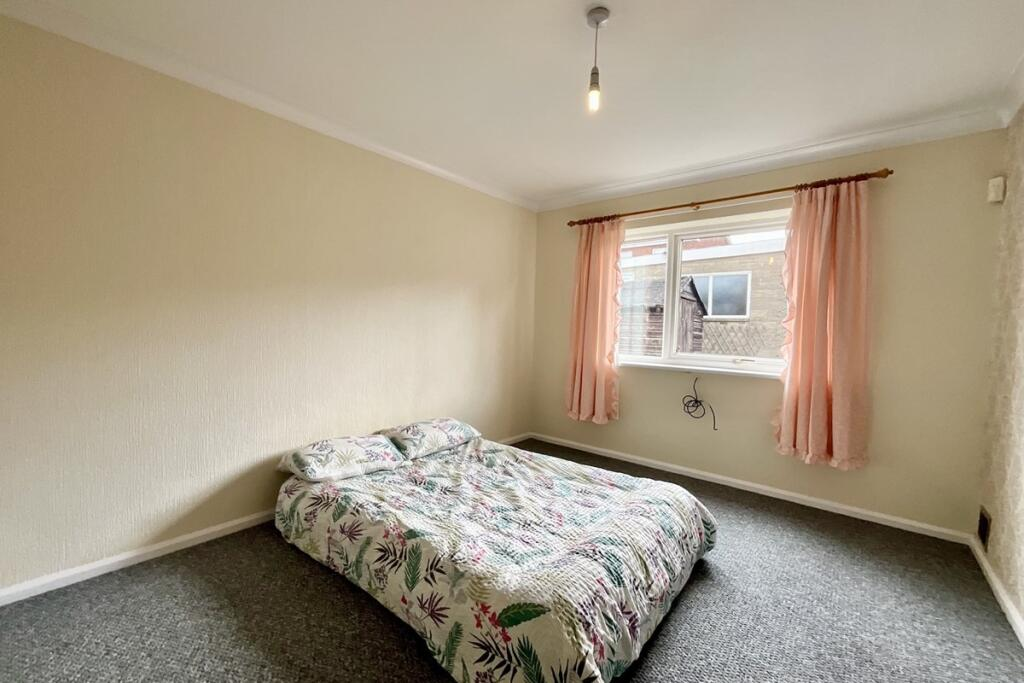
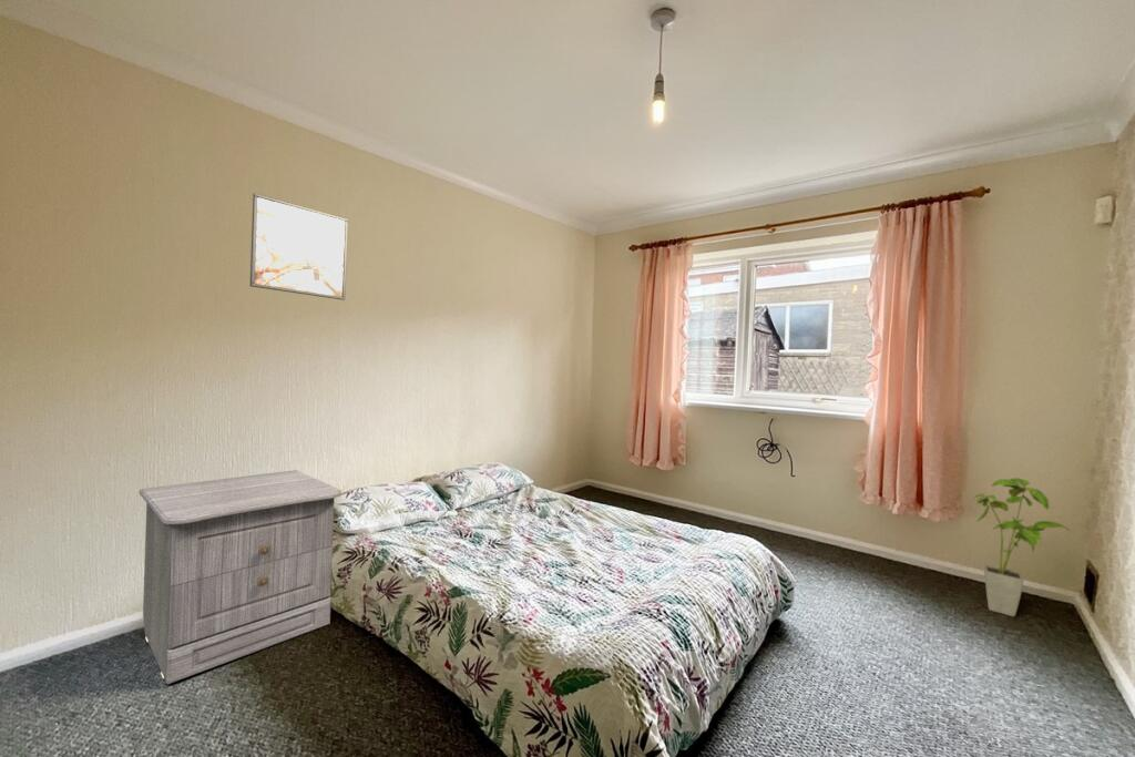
+ nightstand [137,469,342,685]
+ house plant [970,477,1072,617]
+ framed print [249,192,349,301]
